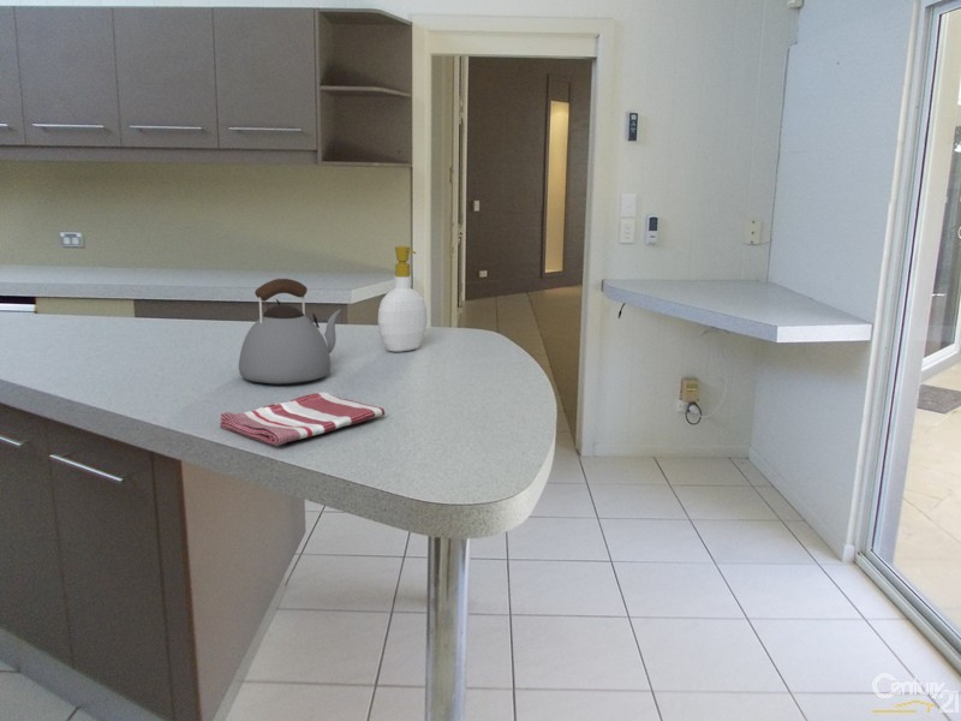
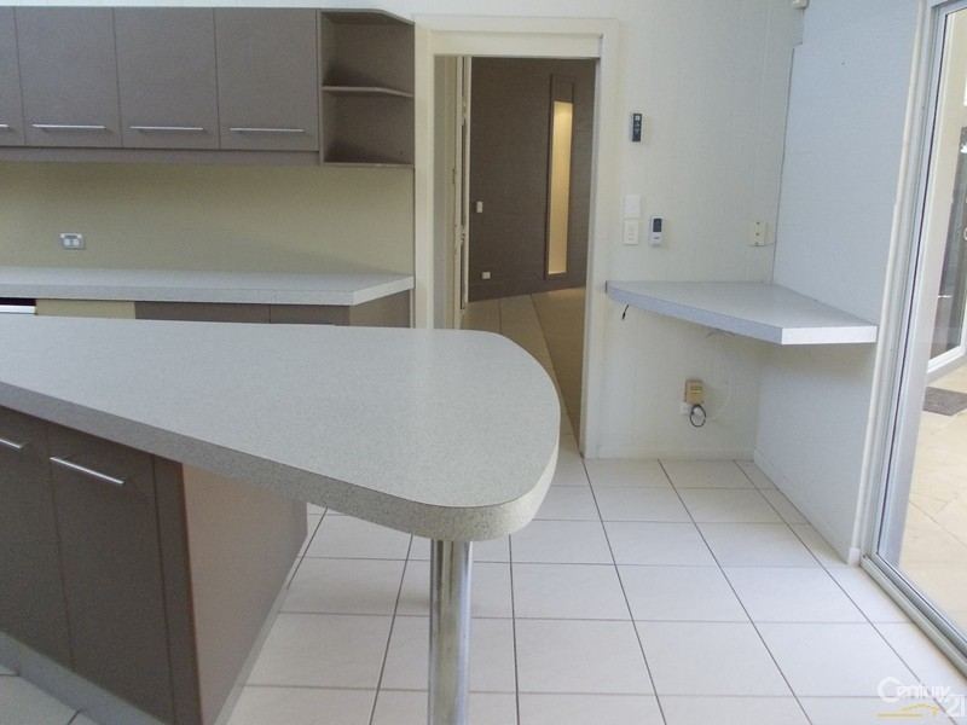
- kettle [238,278,342,385]
- dish towel [219,392,386,447]
- soap bottle [377,245,429,353]
